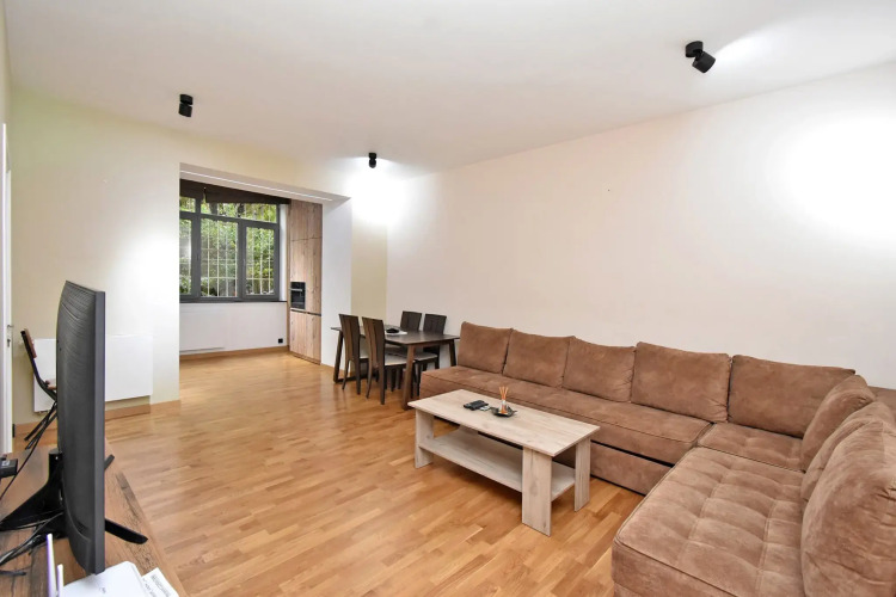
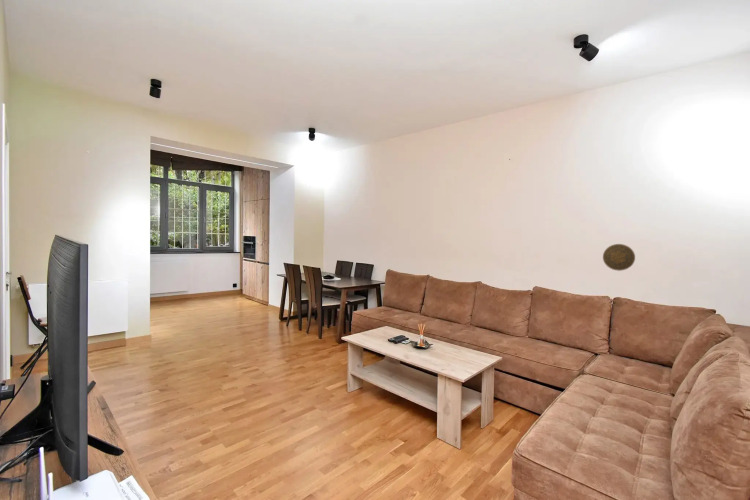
+ decorative plate [602,243,636,272]
